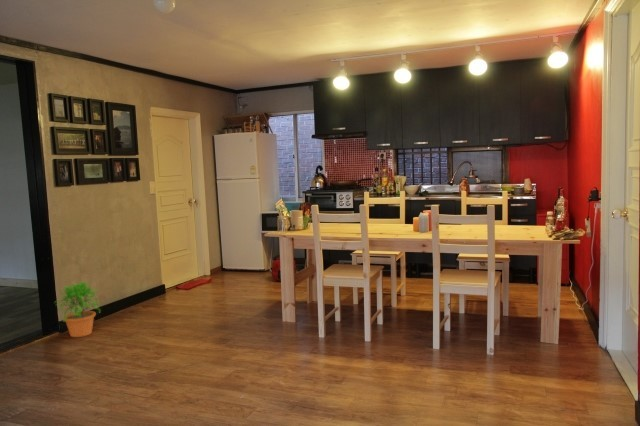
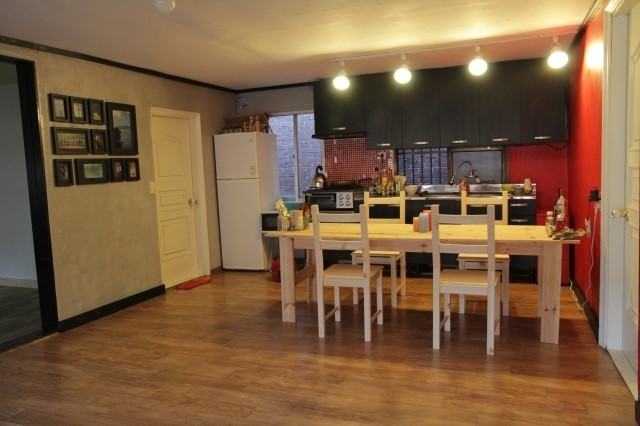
- potted plant [54,281,102,338]
